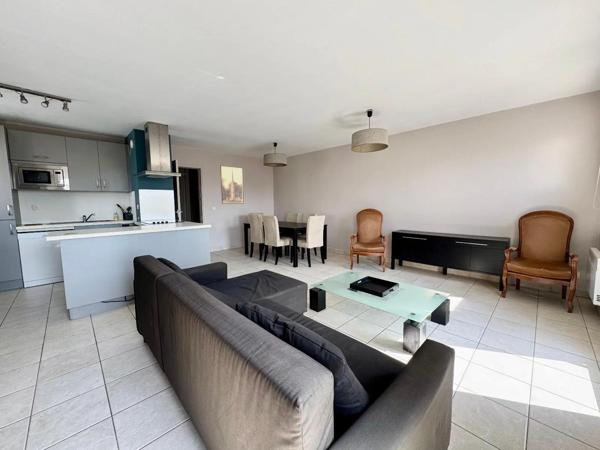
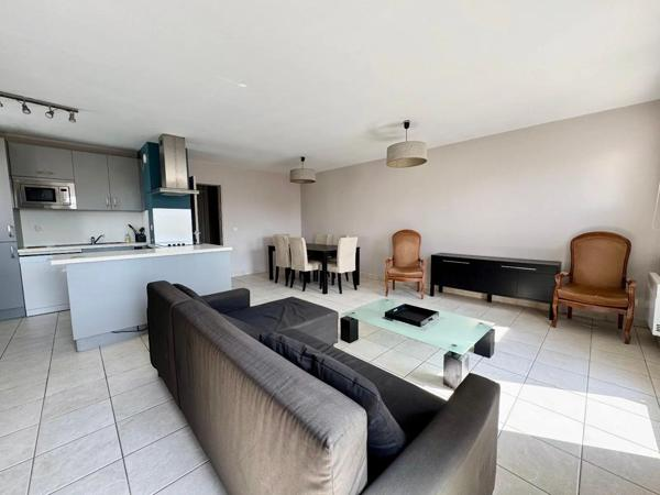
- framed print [219,165,245,205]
